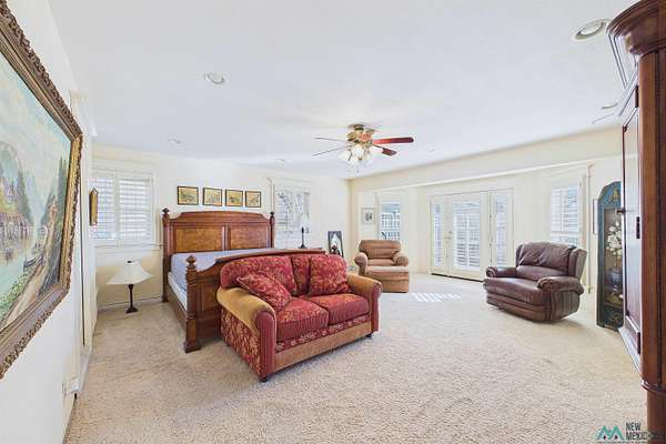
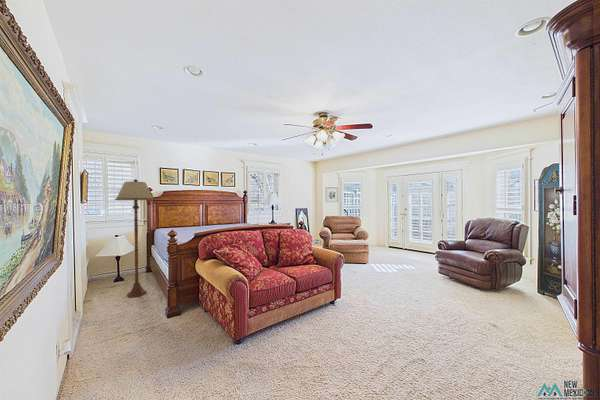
+ floor lamp [114,178,155,298]
